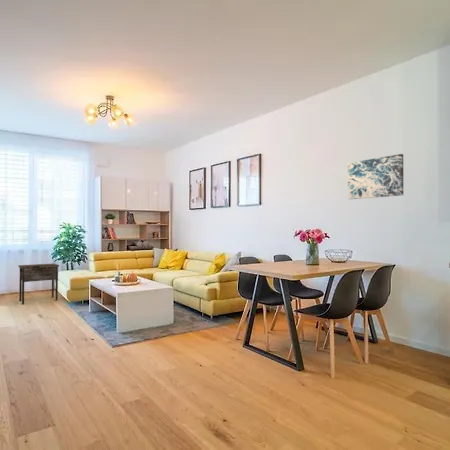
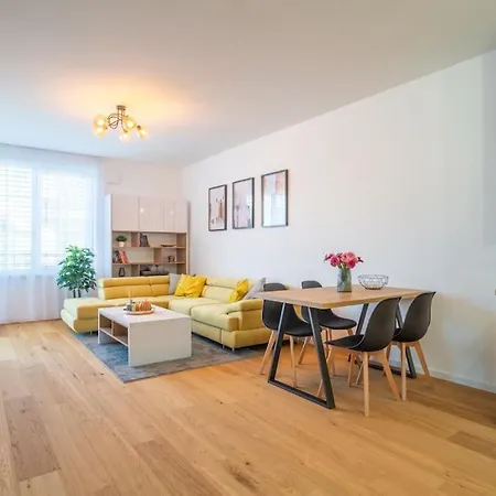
- wall art [347,153,404,200]
- side table [17,262,60,305]
